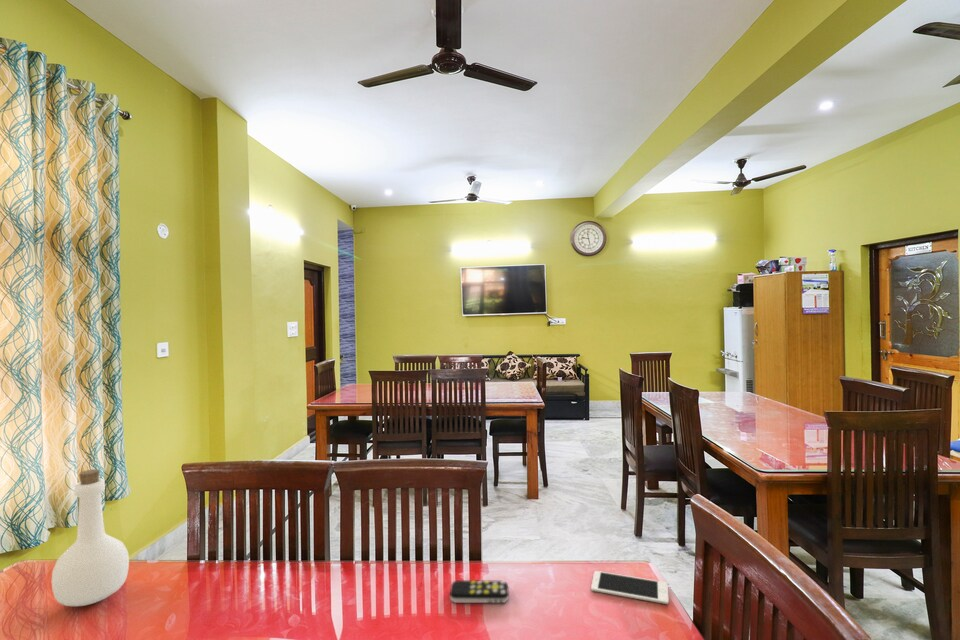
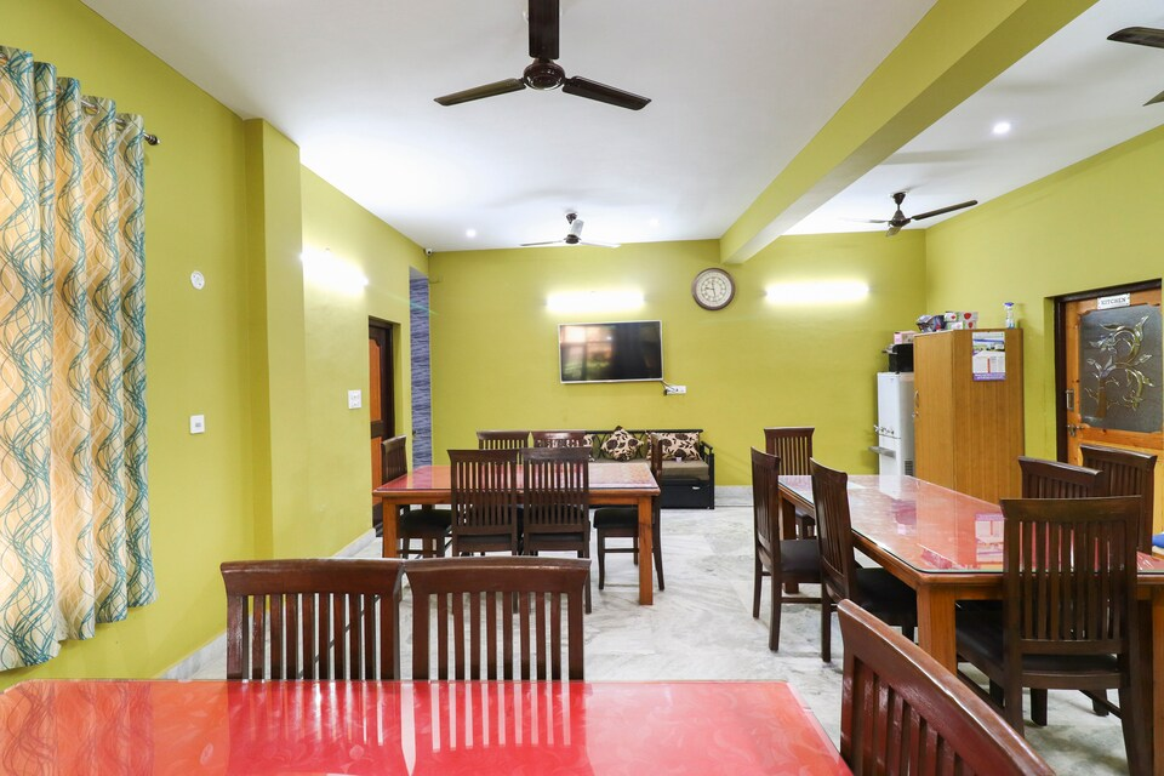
- cell phone [590,570,670,605]
- bottle [51,468,130,607]
- remote control [449,579,510,604]
